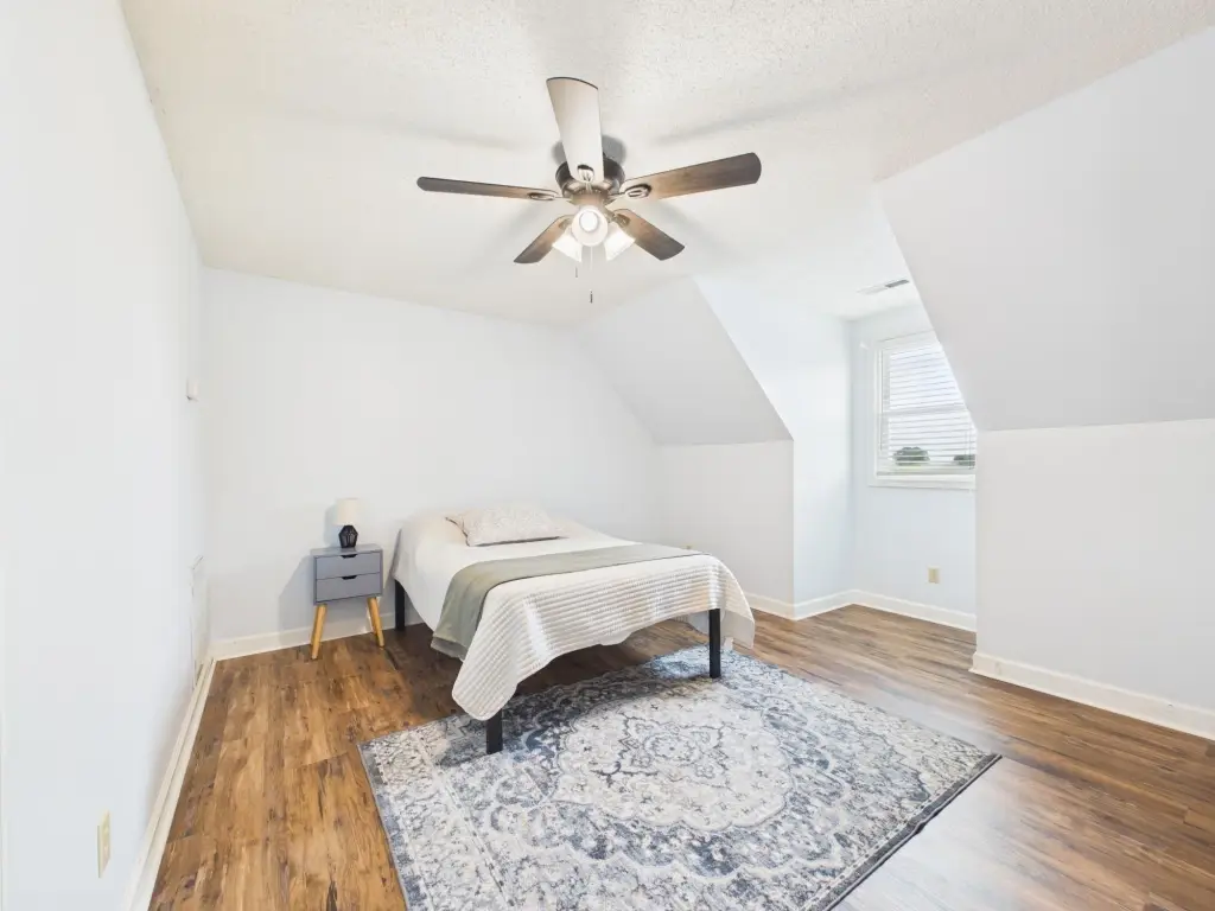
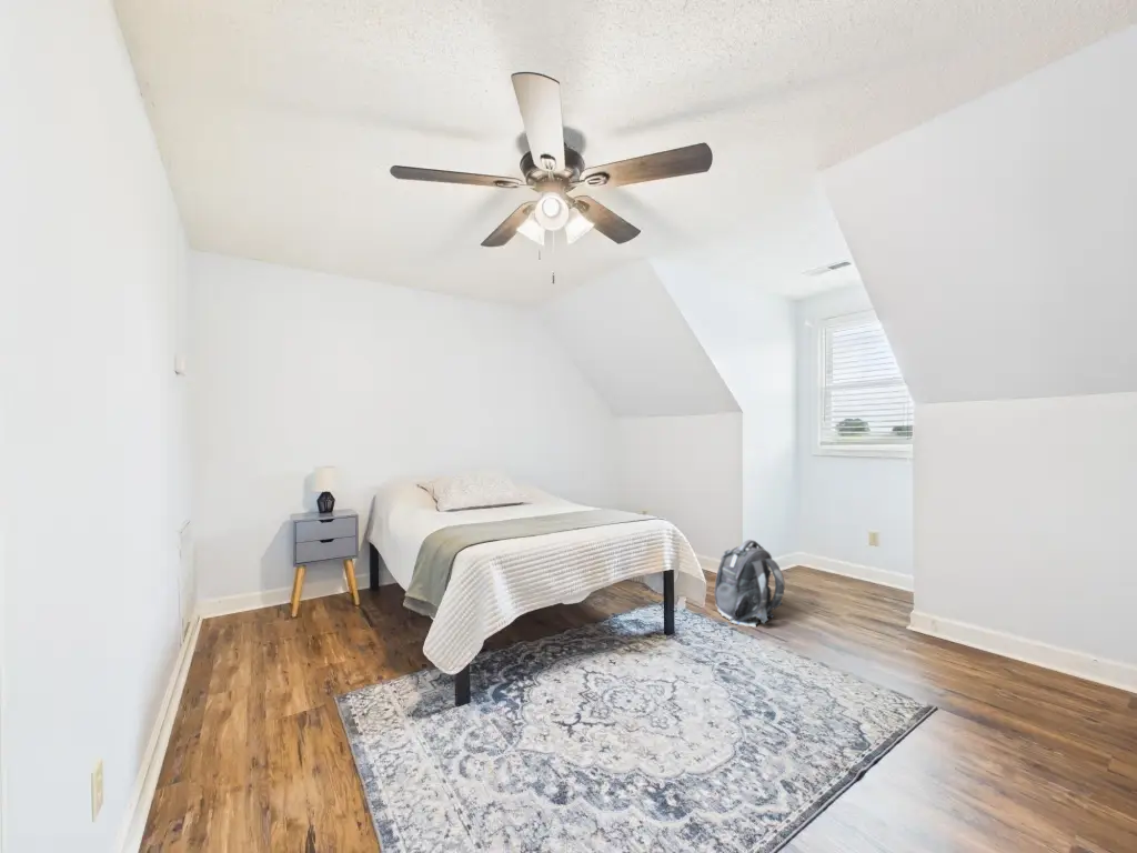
+ backpack [713,539,786,629]
